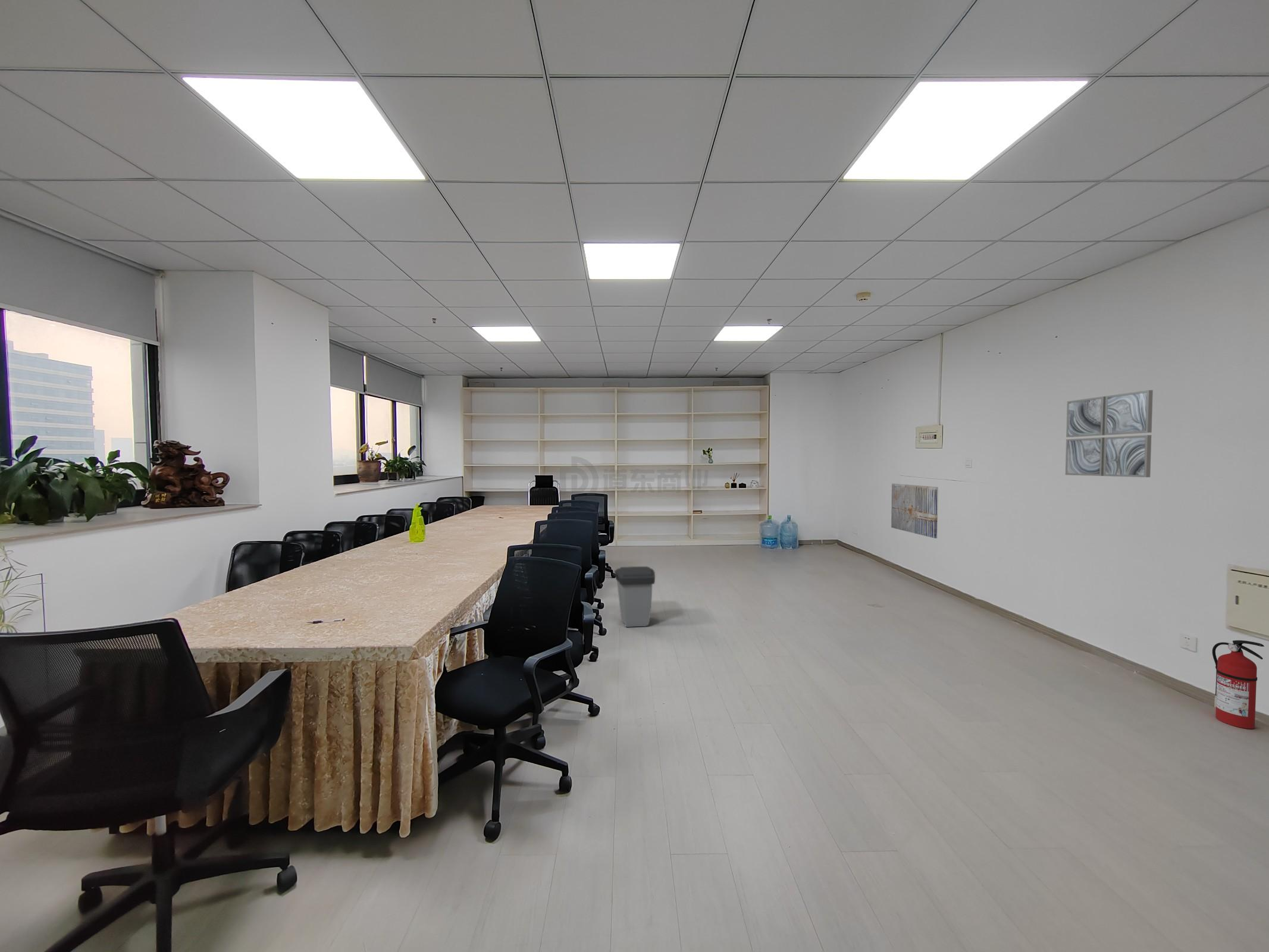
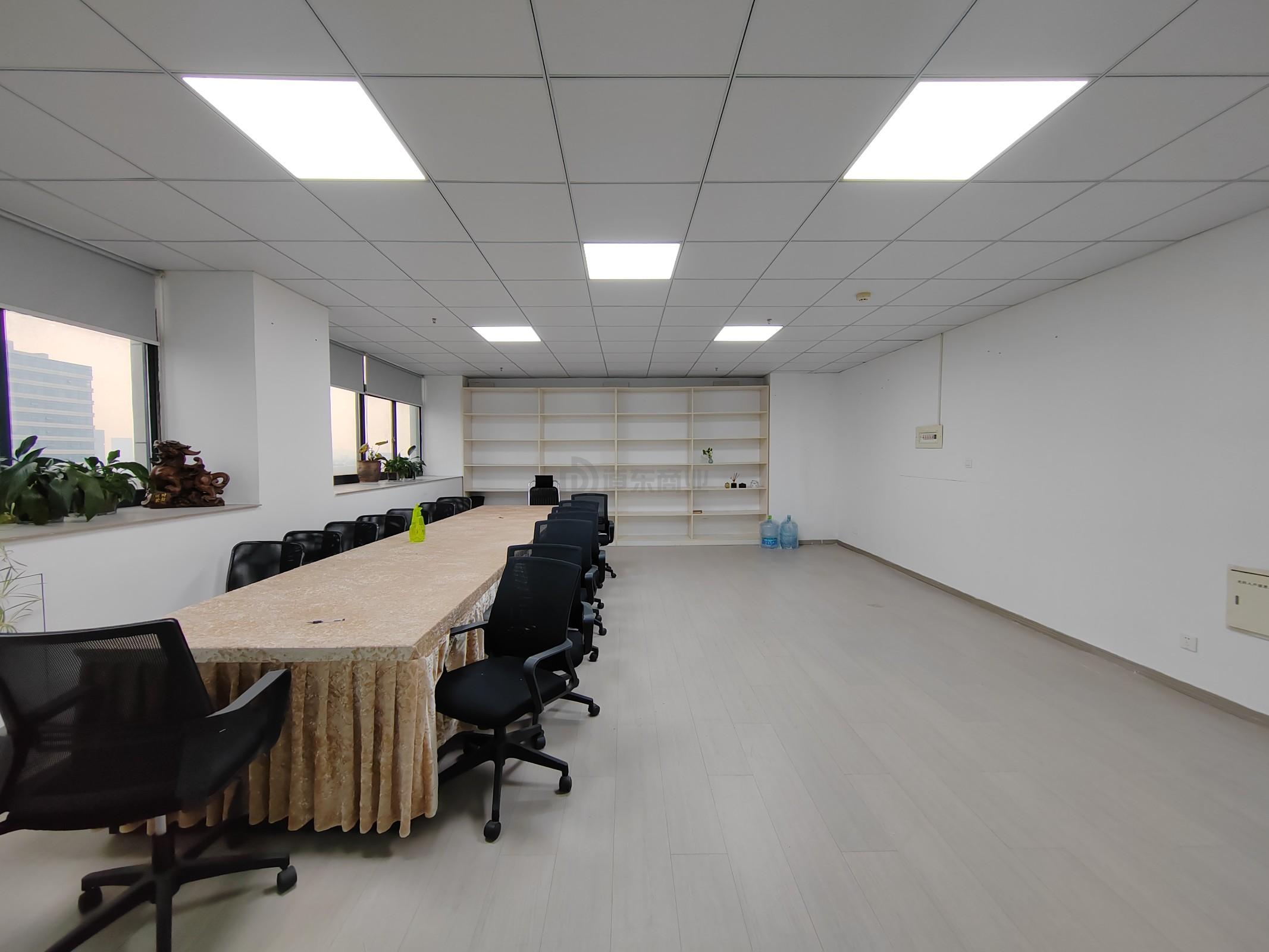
- trash can [614,566,656,628]
- fire extinguisher [1212,640,1265,729]
- wall art [891,483,939,539]
- wall art [1065,390,1154,478]
